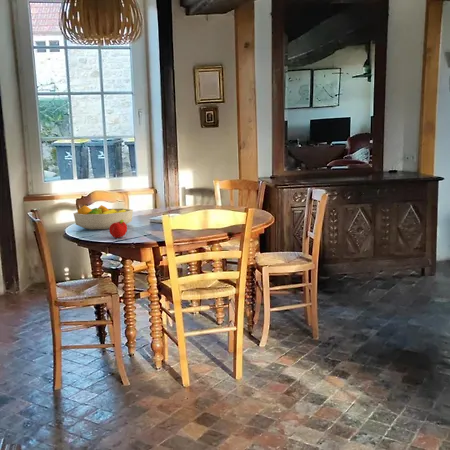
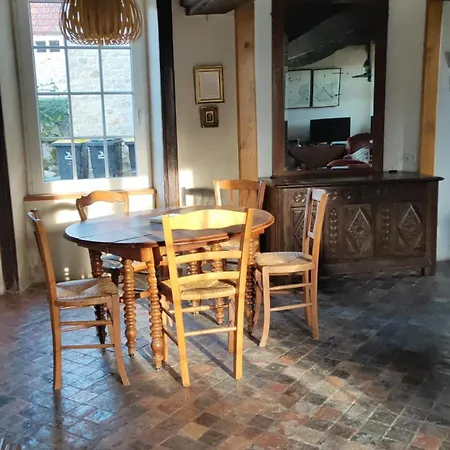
- fruit bowl [73,204,134,230]
- fruit [108,220,128,239]
